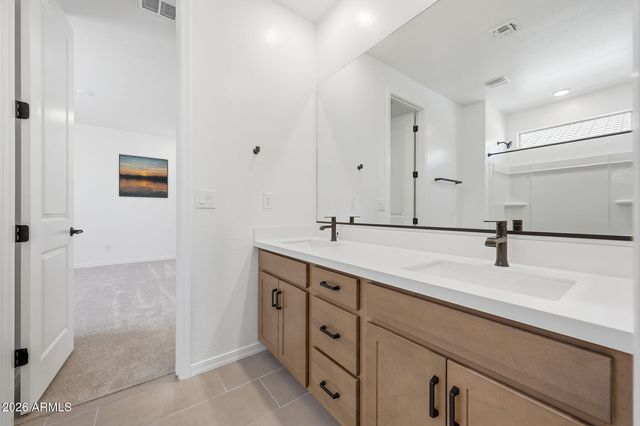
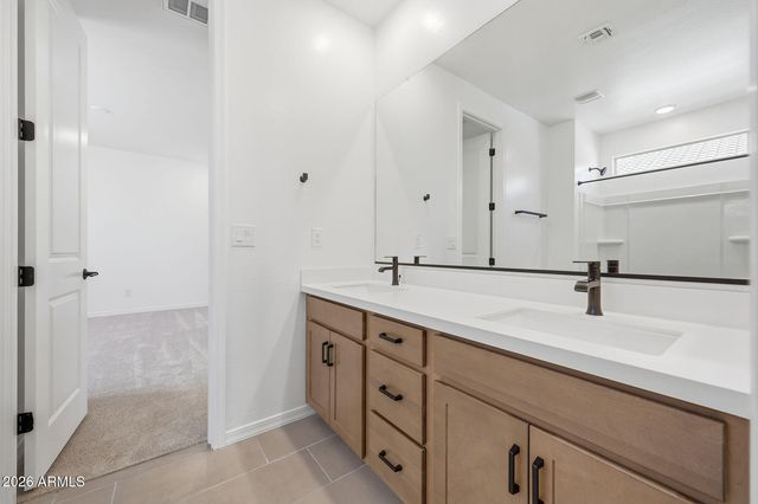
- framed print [118,153,169,199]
